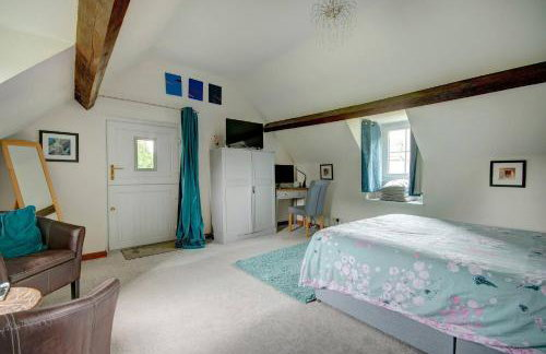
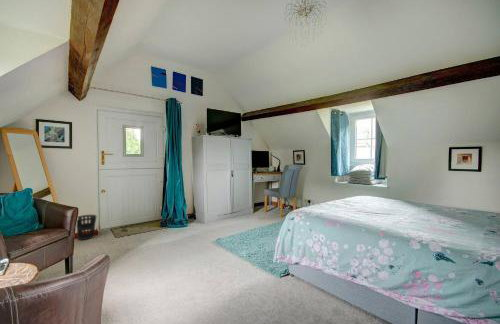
+ wastebasket [75,214,97,241]
